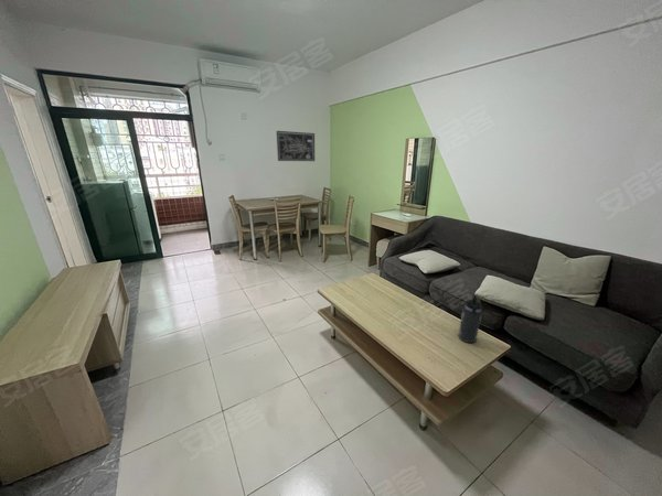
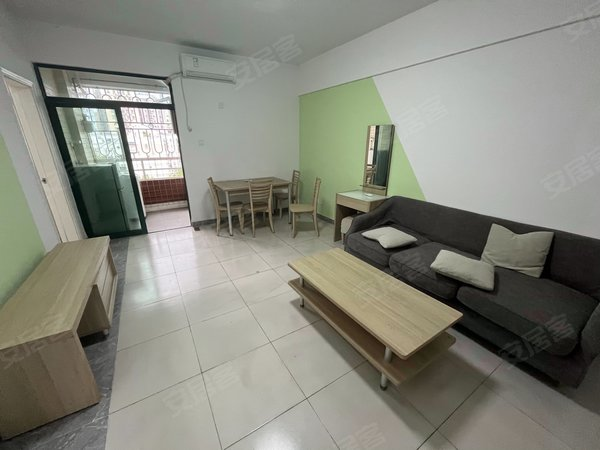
- wall art [276,130,316,162]
- thermos bottle [458,295,483,344]
